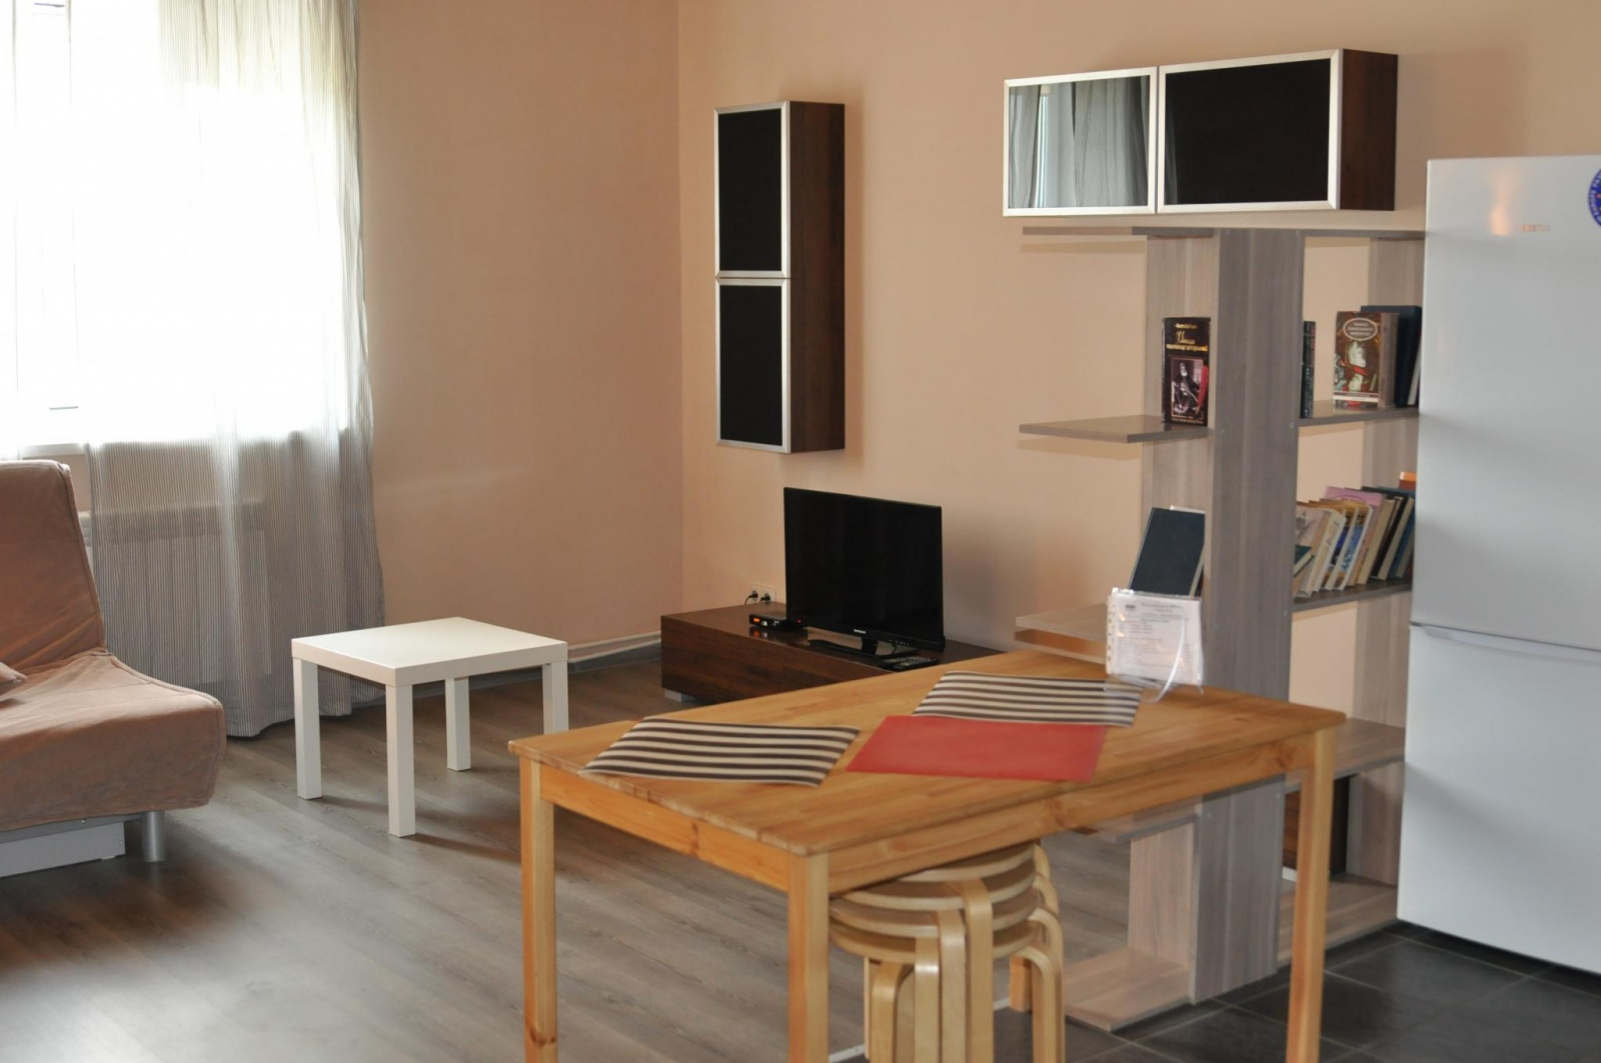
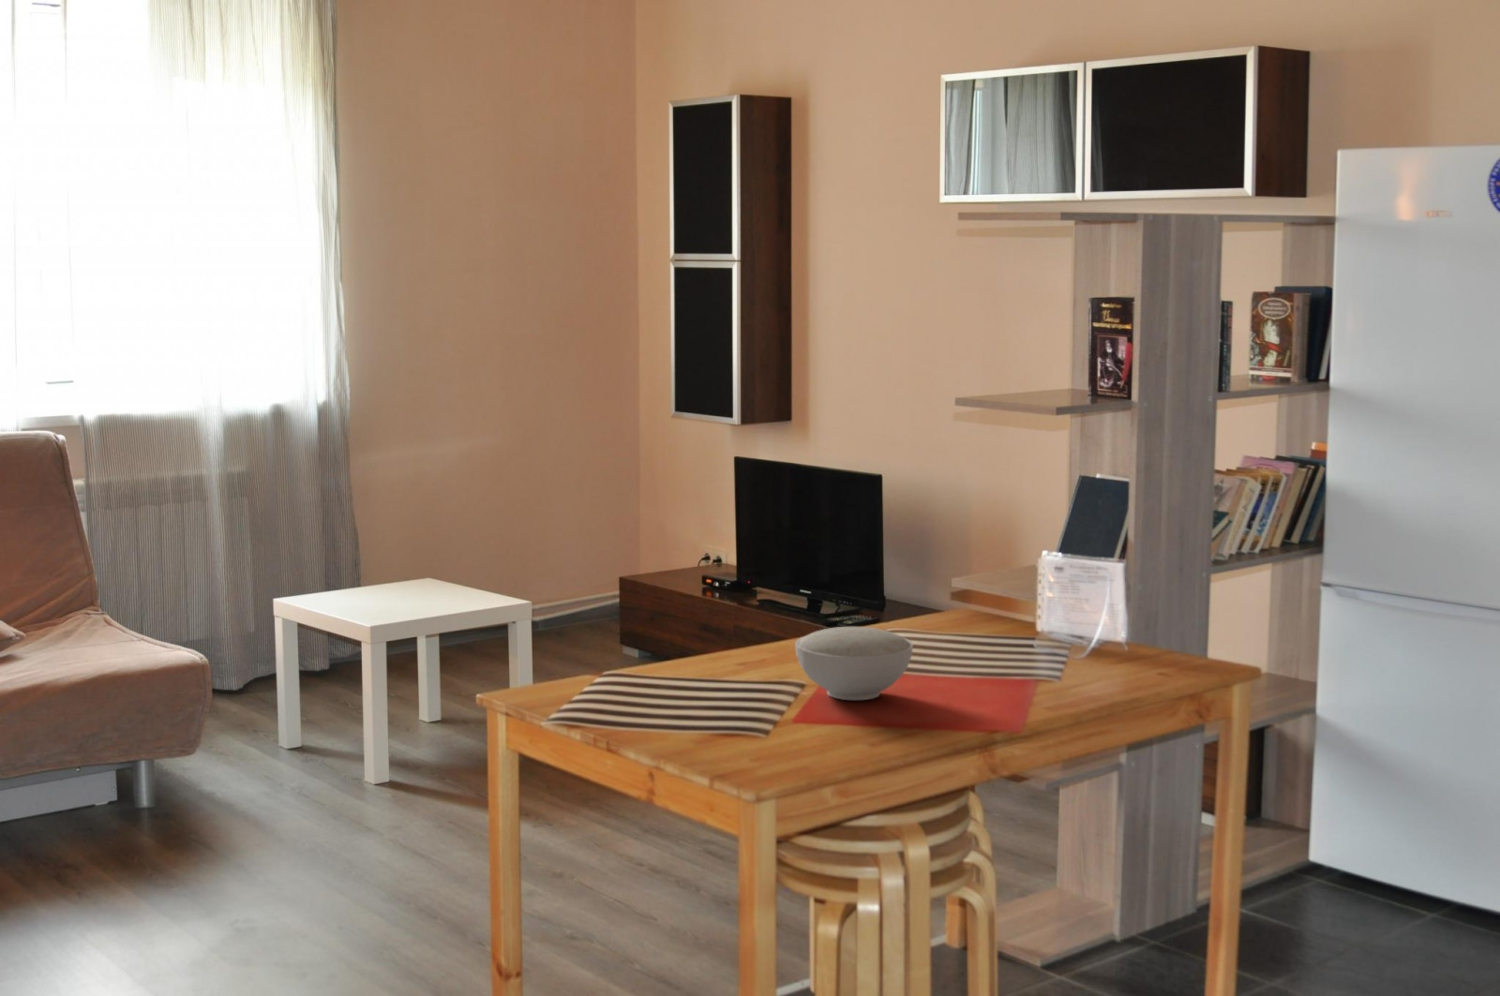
+ bowl [794,626,914,700]
